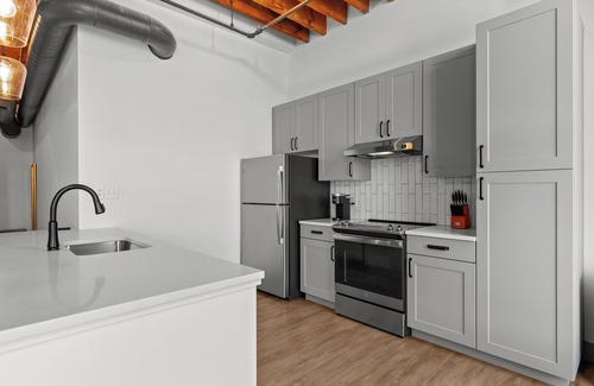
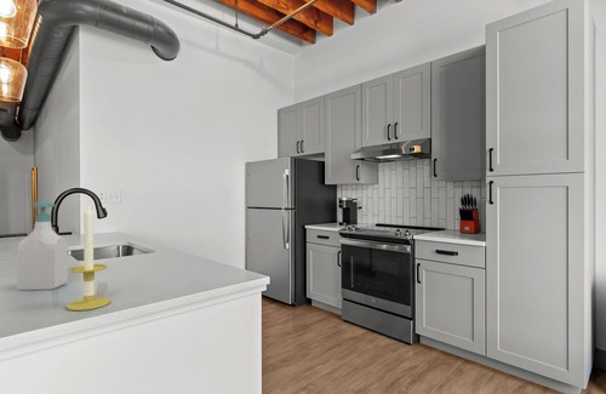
+ candle [65,205,112,312]
+ soap bottle [16,200,69,291]
